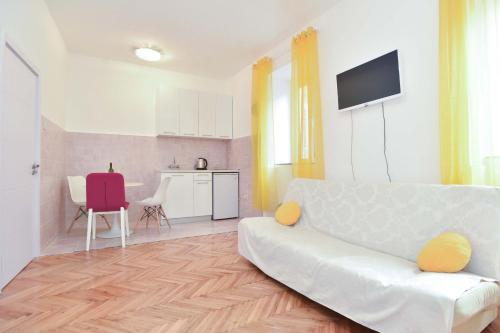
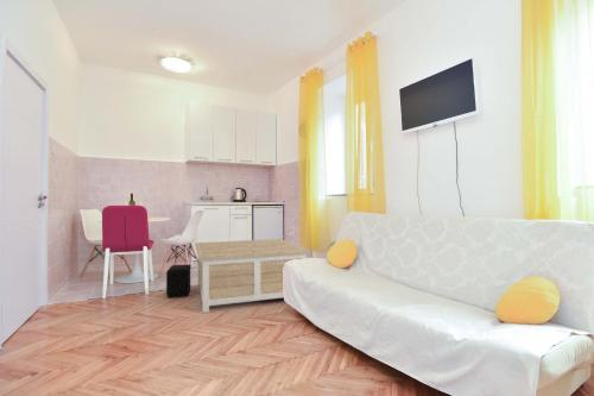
+ coffee table [194,238,311,313]
+ air purifier [165,263,191,298]
